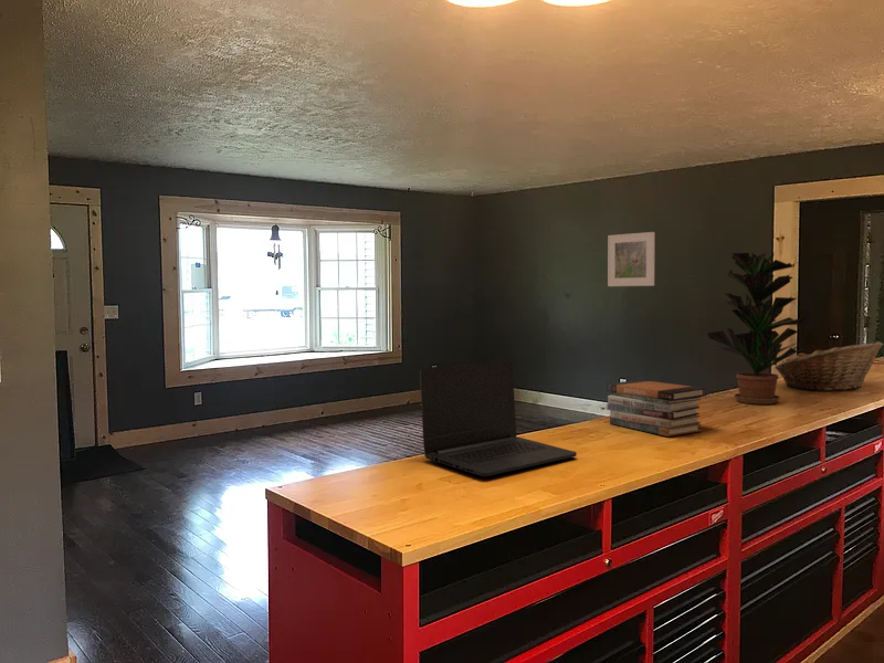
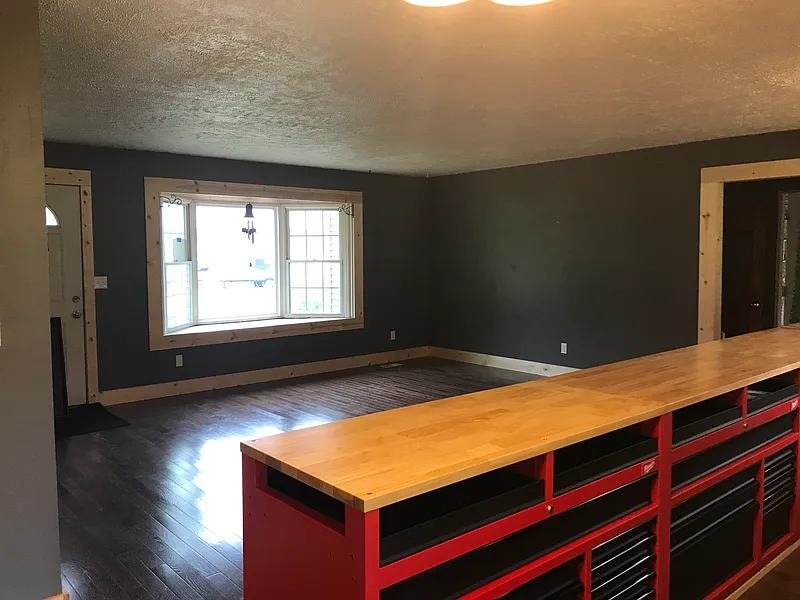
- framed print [607,231,655,287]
- book stack [606,379,707,438]
- fruit basket [774,340,884,391]
- potted plant [706,252,808,406]
- laptop [419,359,578,477]
